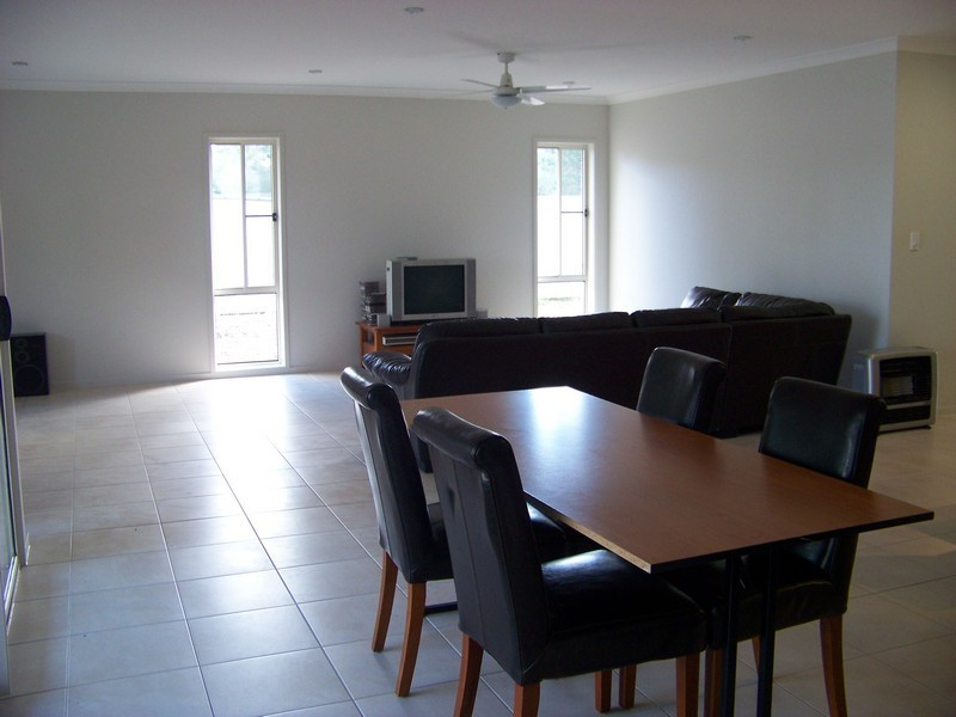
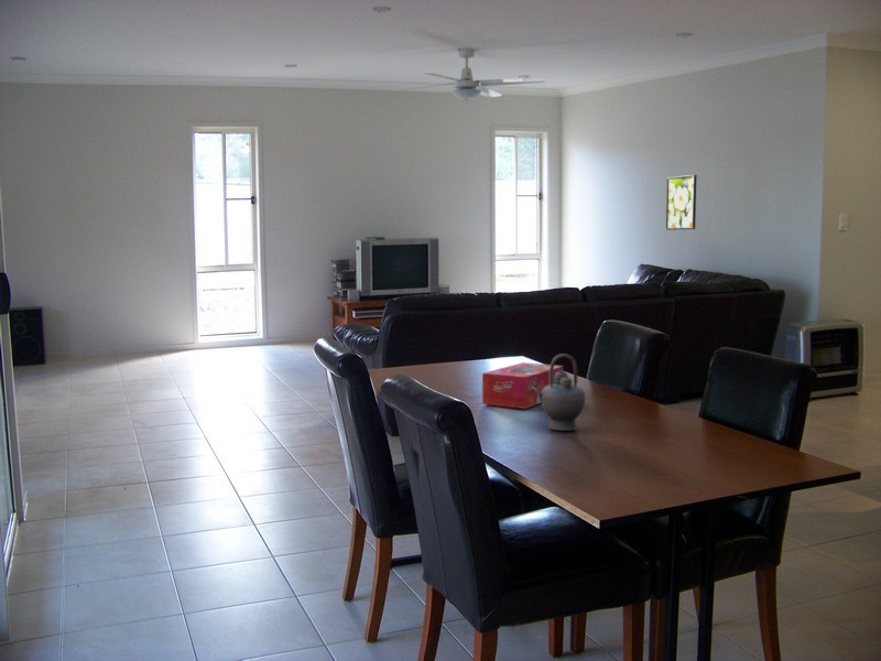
+ teapot [532,353,587,432]
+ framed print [665,174,698,231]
+ tissue box [481,361,564,410]
